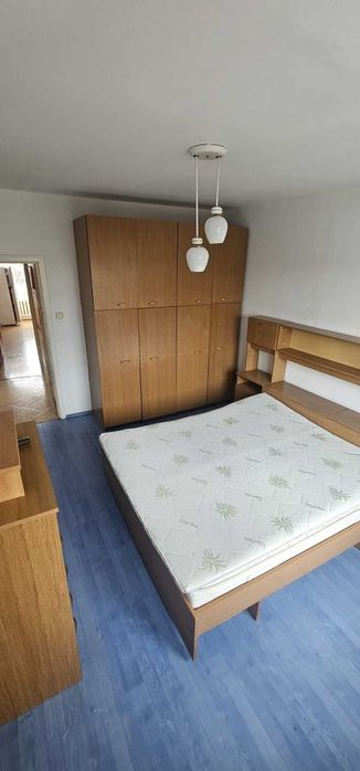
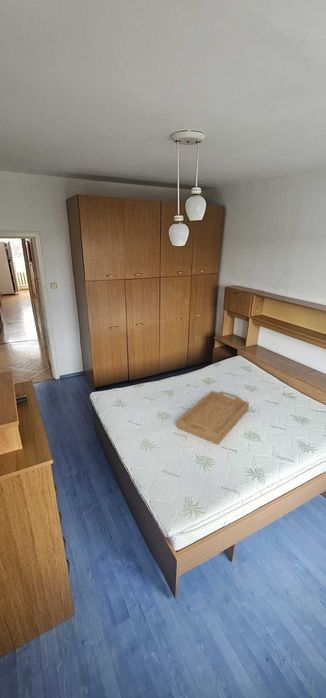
+ serving tray [176,390,250,446]
